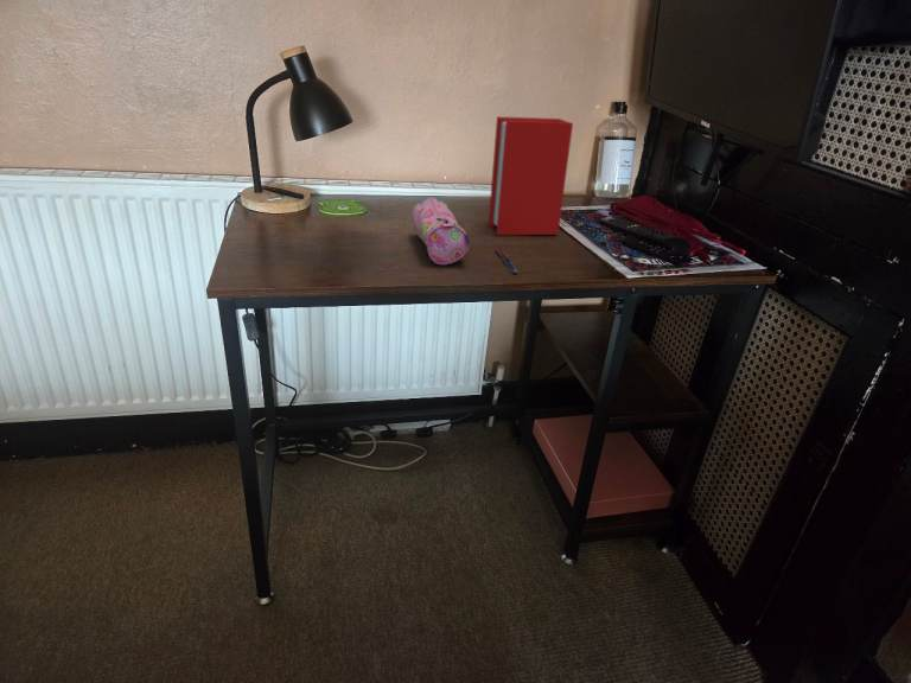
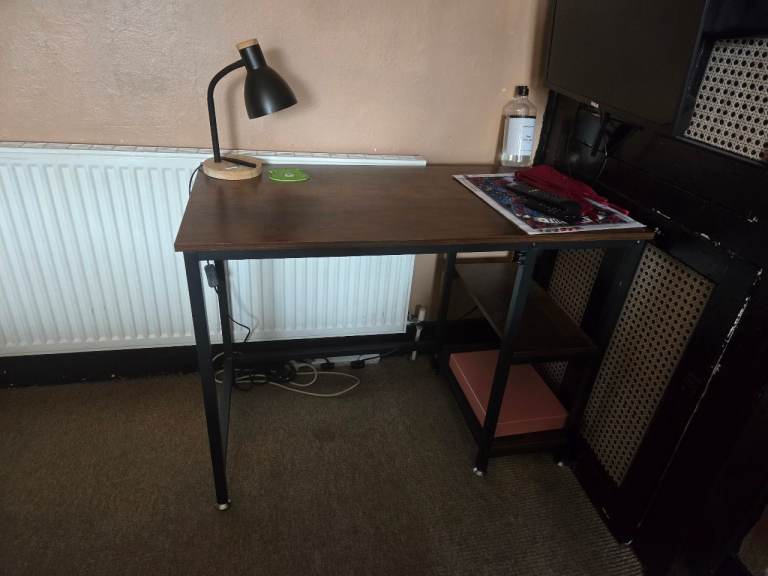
- pencil case [410,196,472,266]
- pen [495,245,518,274]
- book [488,115,574,236]
